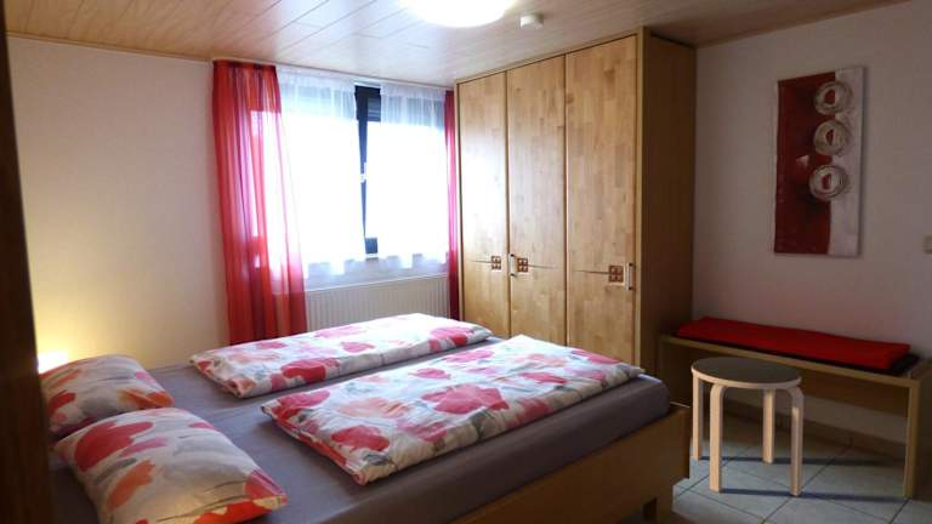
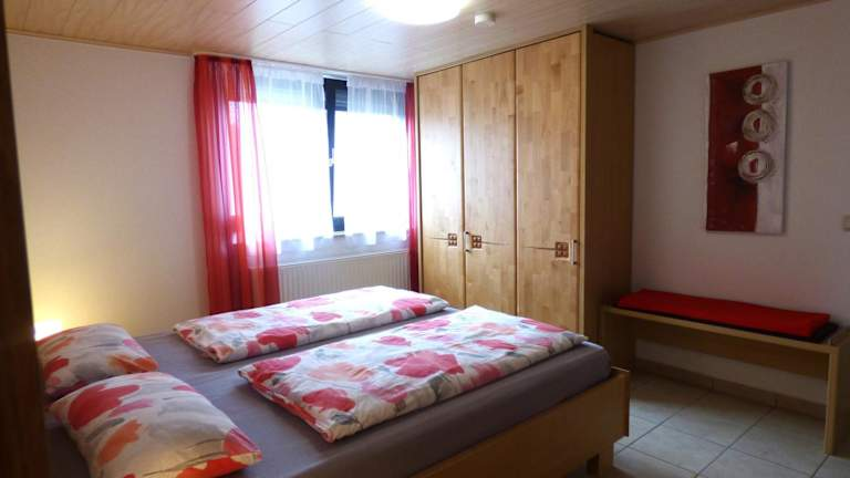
- side table [691,355,805,497]
